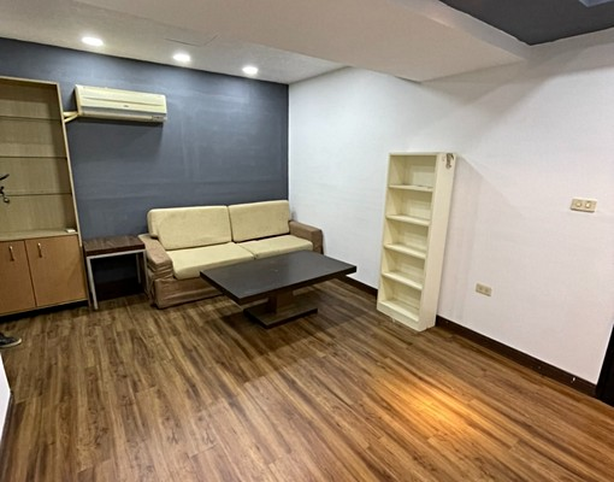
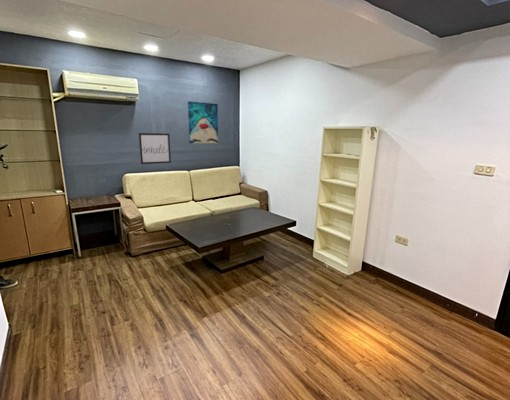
+ wall art [187,100,219,144]
+ wall art [138,132,172,165]
